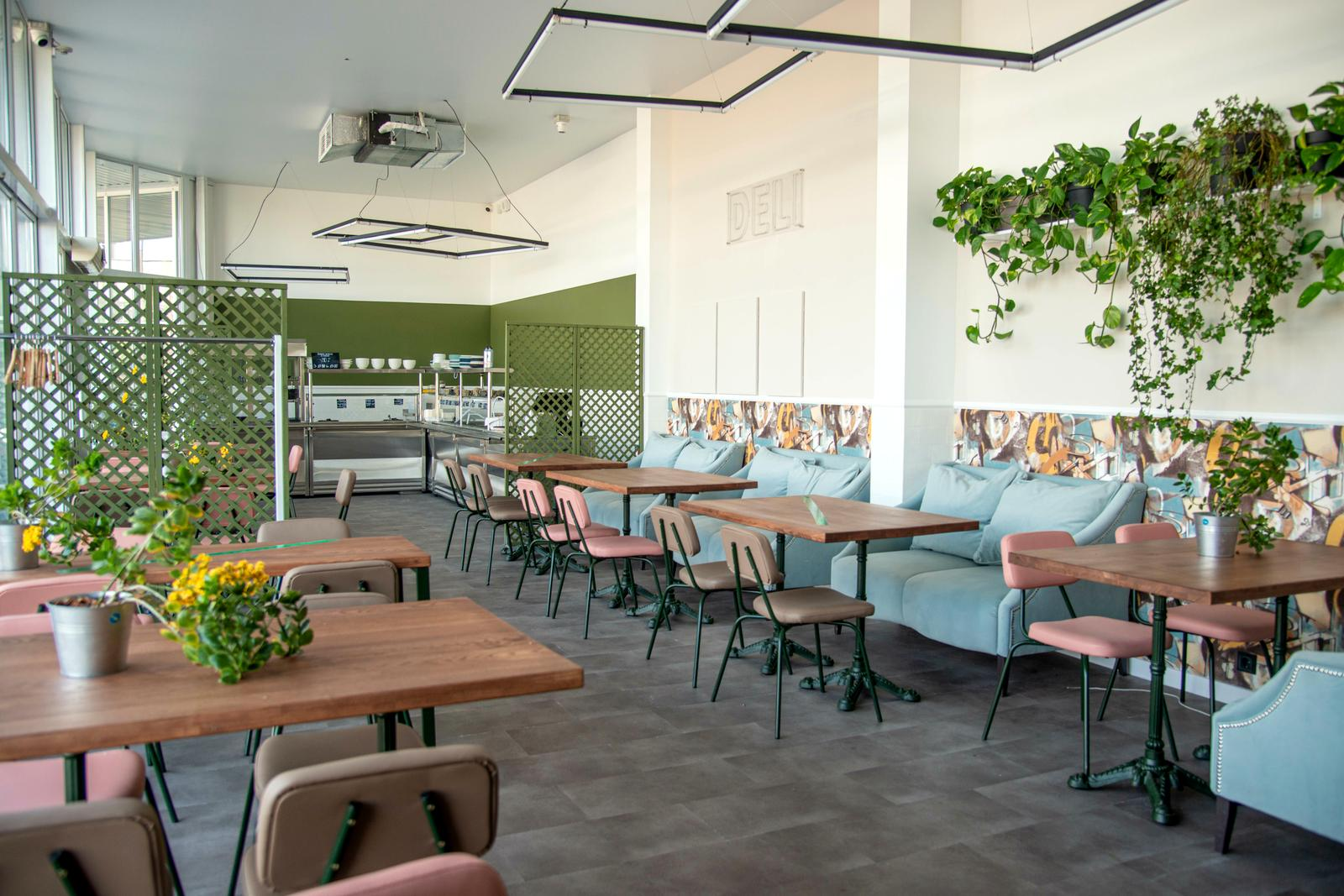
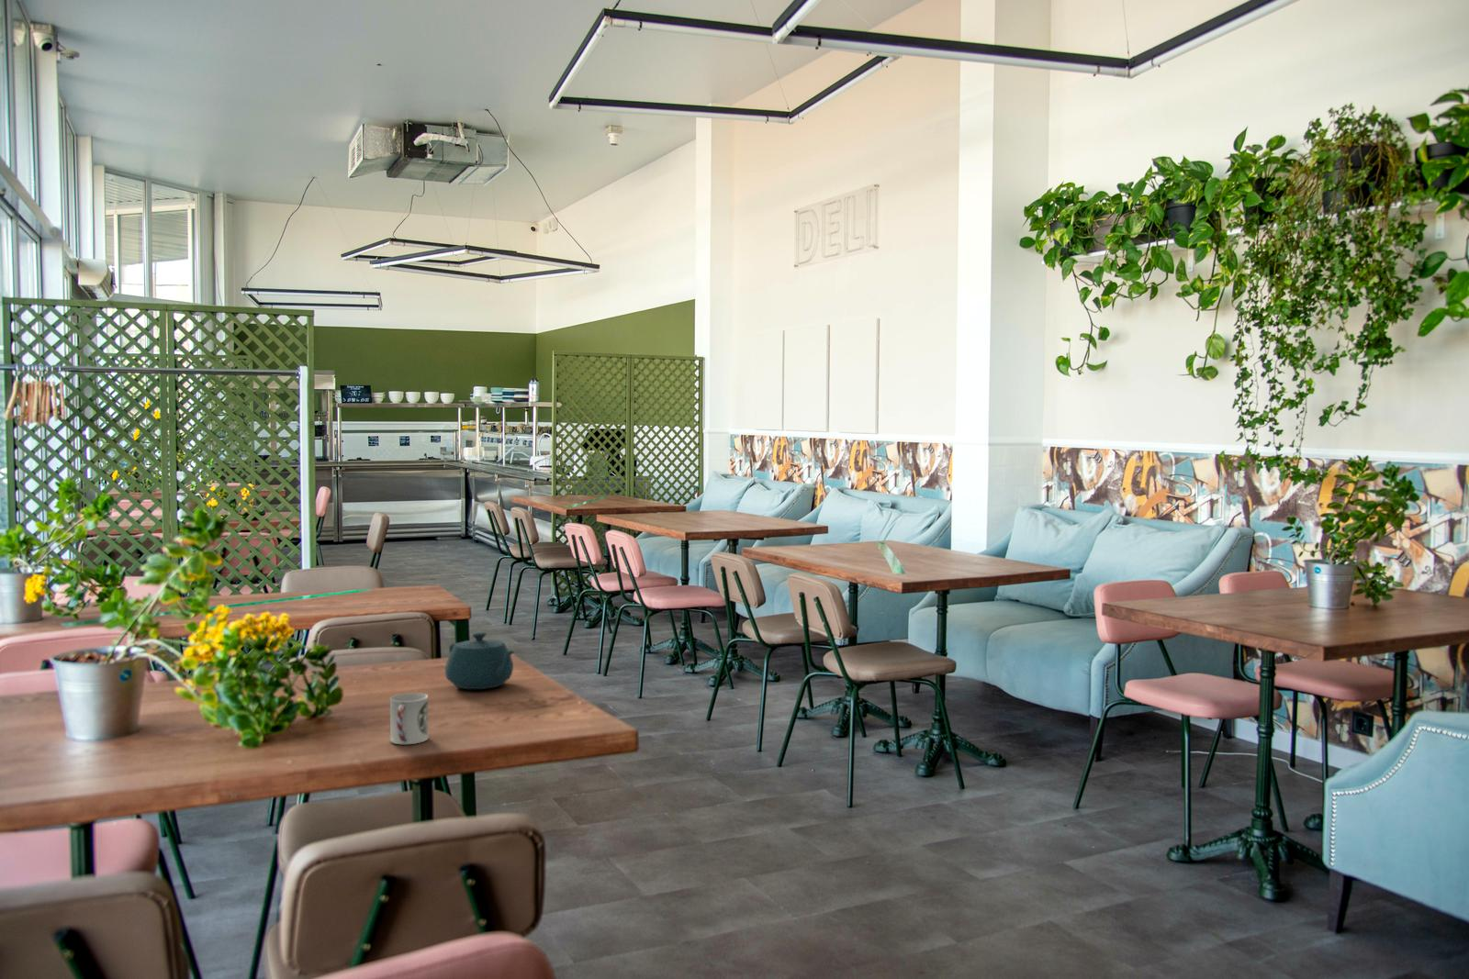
+ teapot [445,632,516,689]
+ cup [389,692,428,745]
